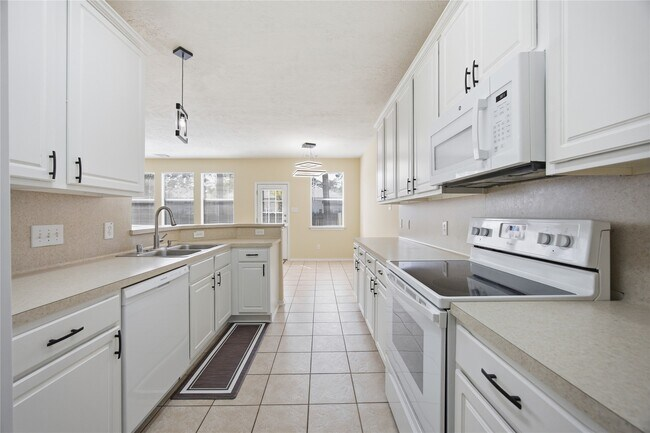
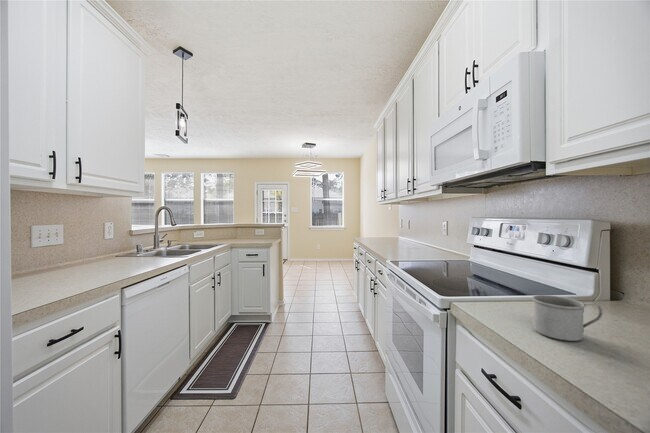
+ mug [531,294,604,342]
